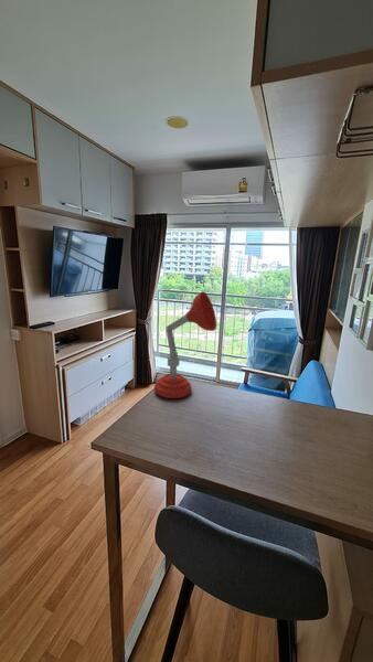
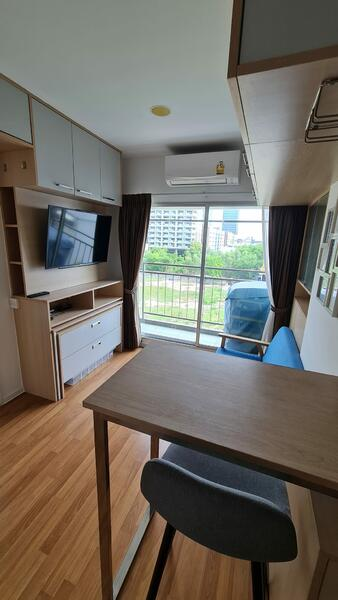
- desk lamp [153,290,217,399]
